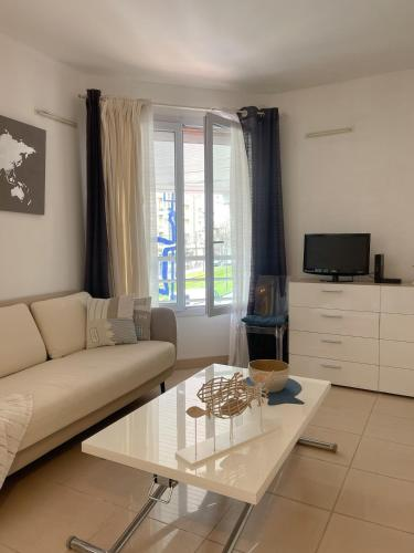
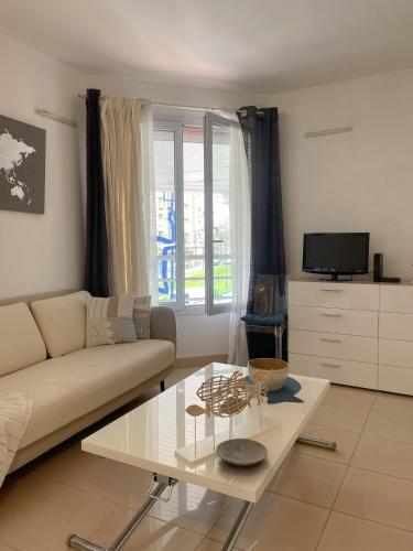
+ plate [215,437,269,466]
